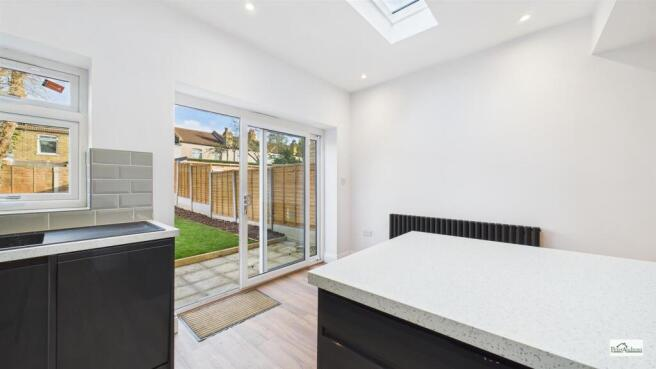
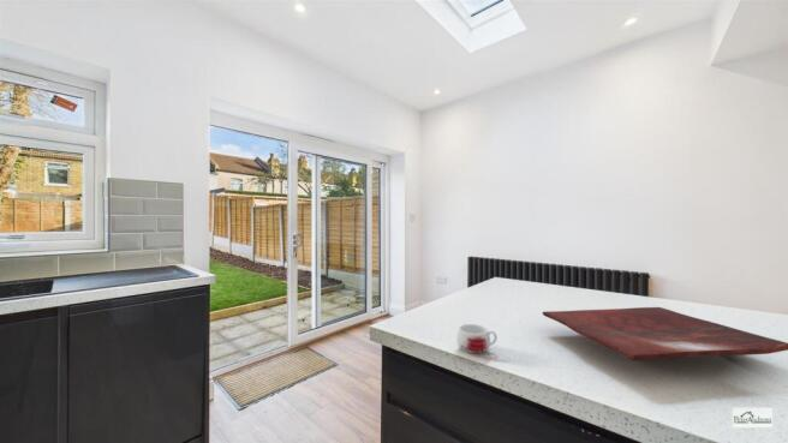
+ mug [455,323,512,360]
+ cutting board [542,306,788,361]
